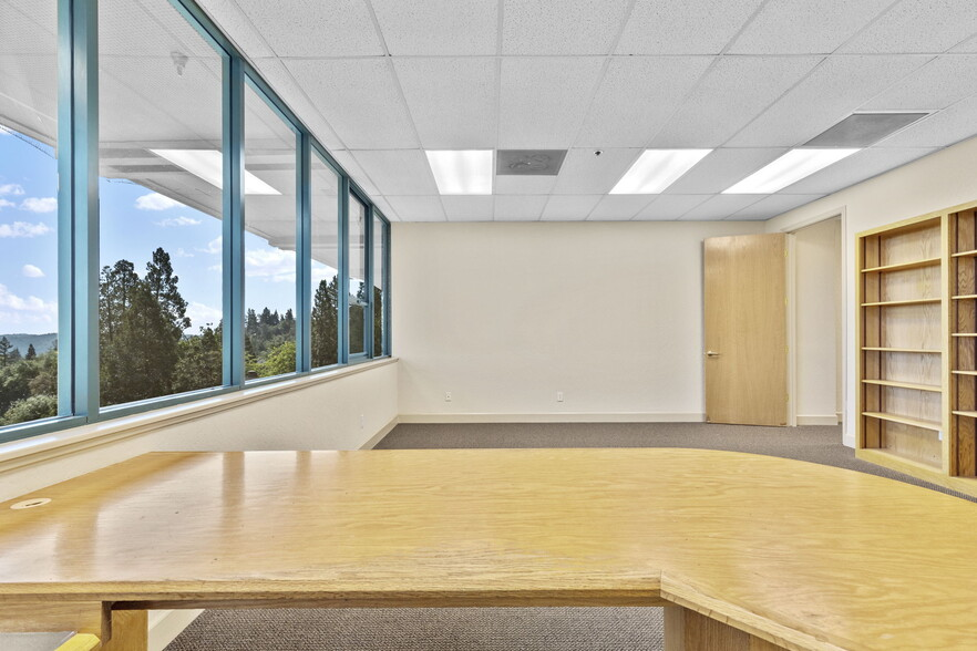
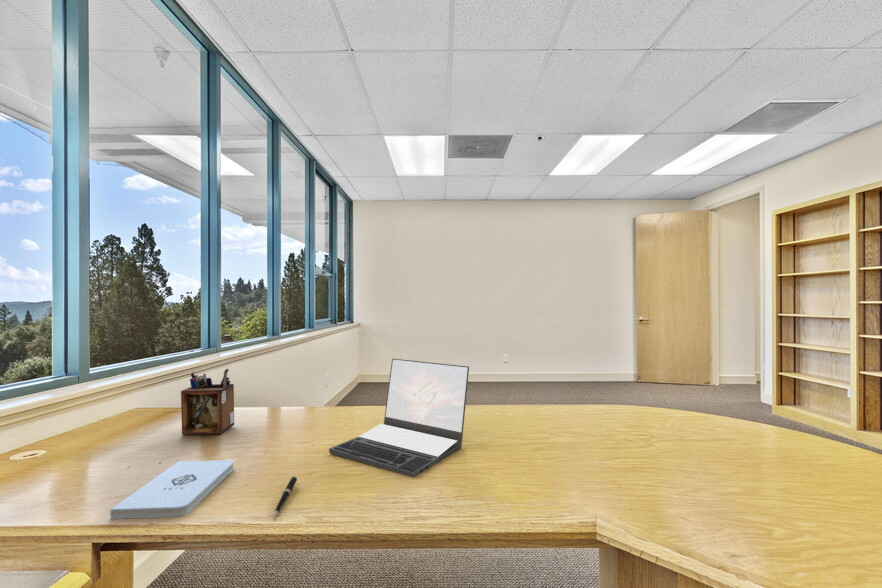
+ desk organizer [180,368,235,436]
+ pen [272,475,298,519]
+ laptop [328,358,470,478]
+ notepad [109,459,235,520]
